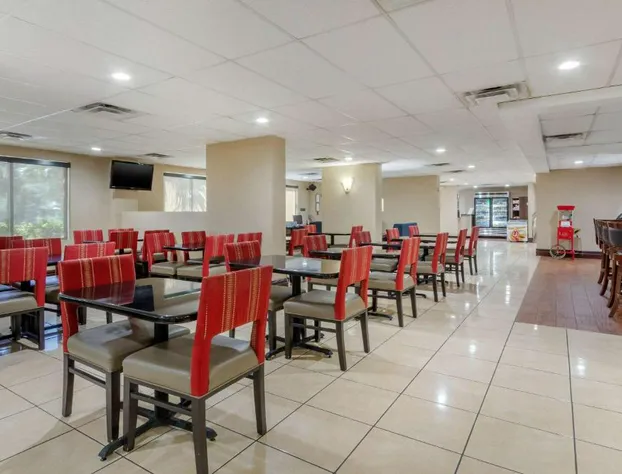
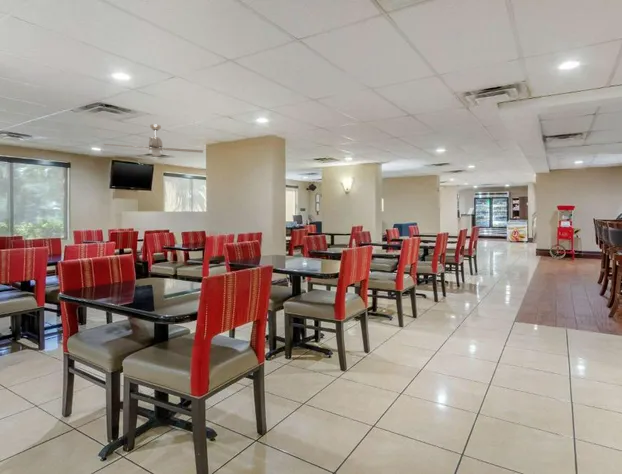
+ electric fan [103,123,204,157]
